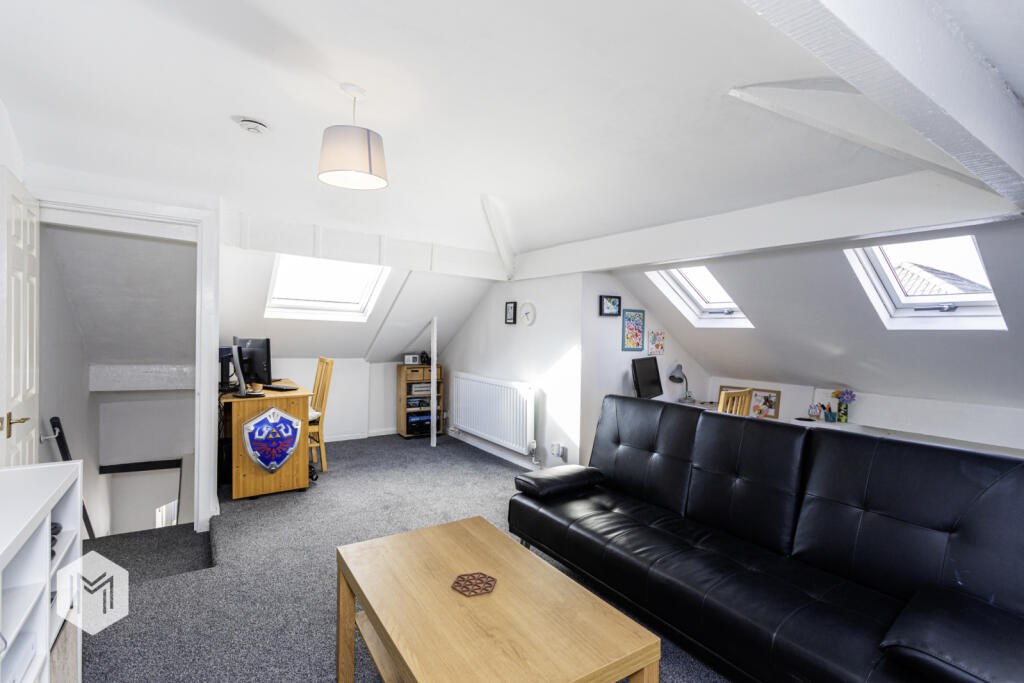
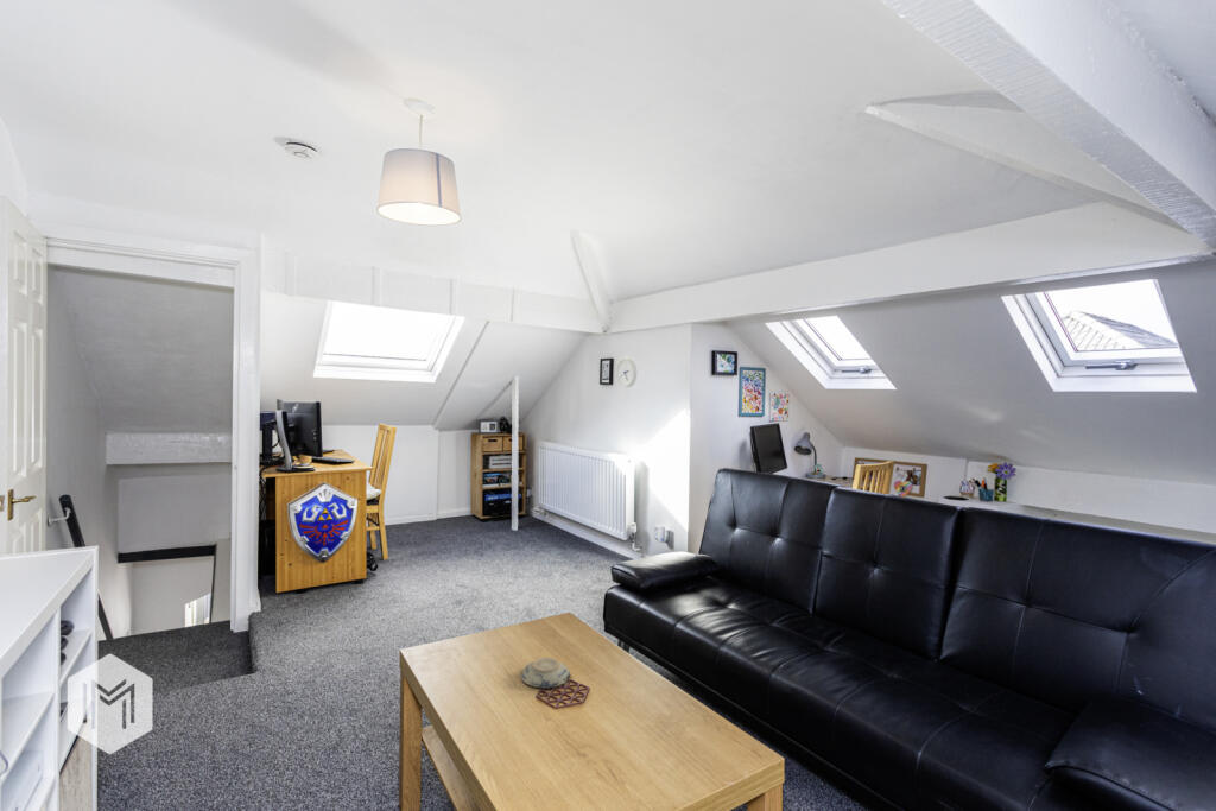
+ decorative bowl [520,655,571,689]
